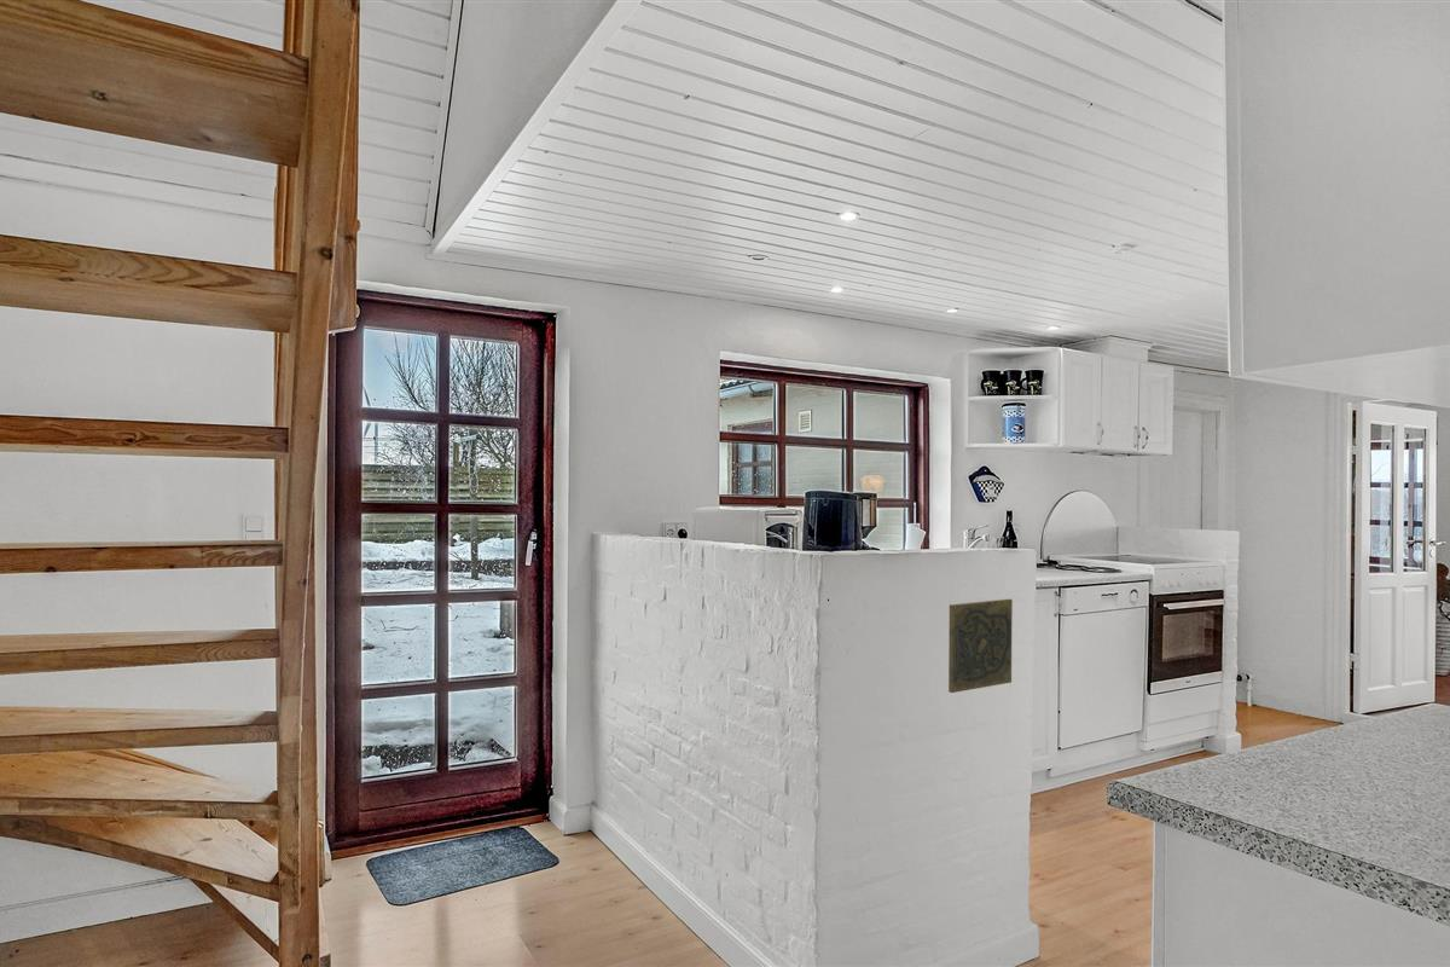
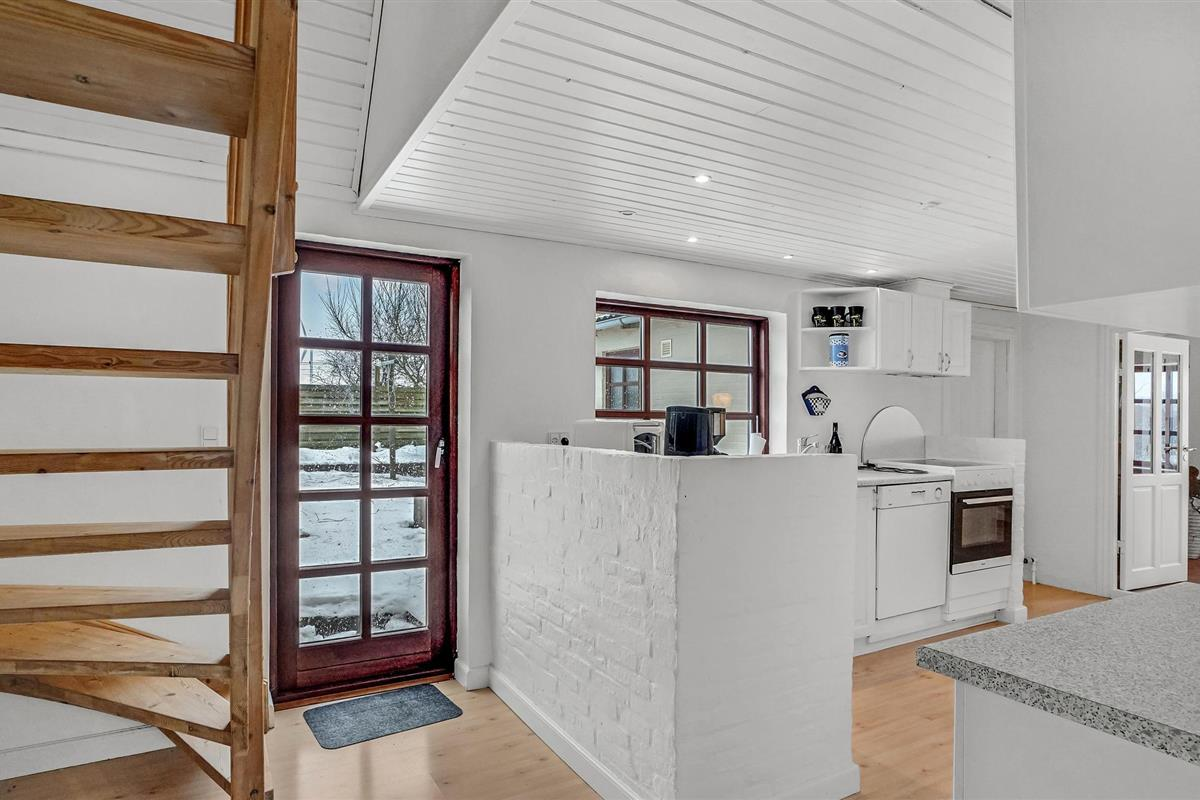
- decorative tile [947,598,1014,694]
